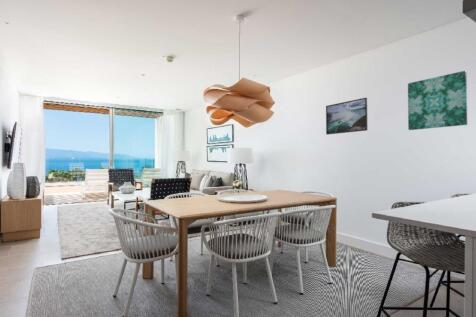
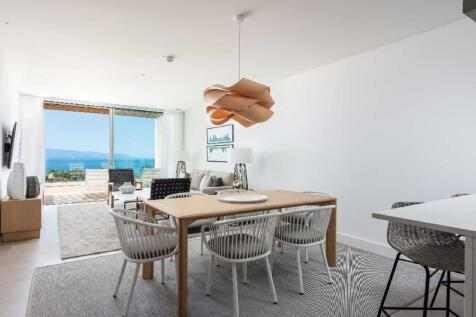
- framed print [325,97,368,136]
- wall art [407,70,468,131]
